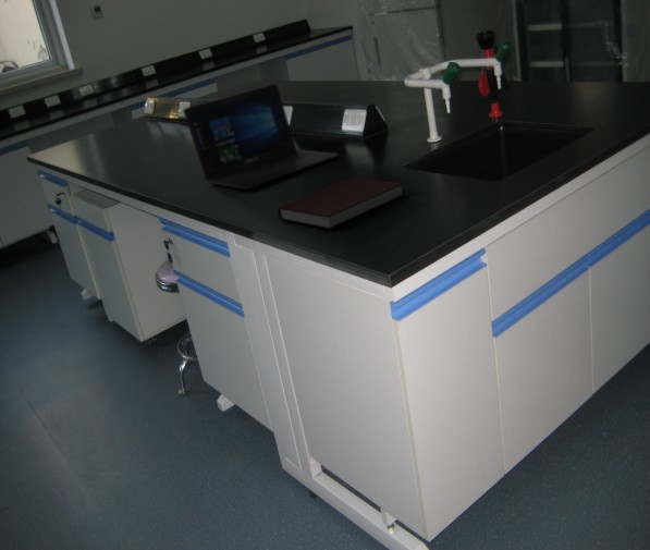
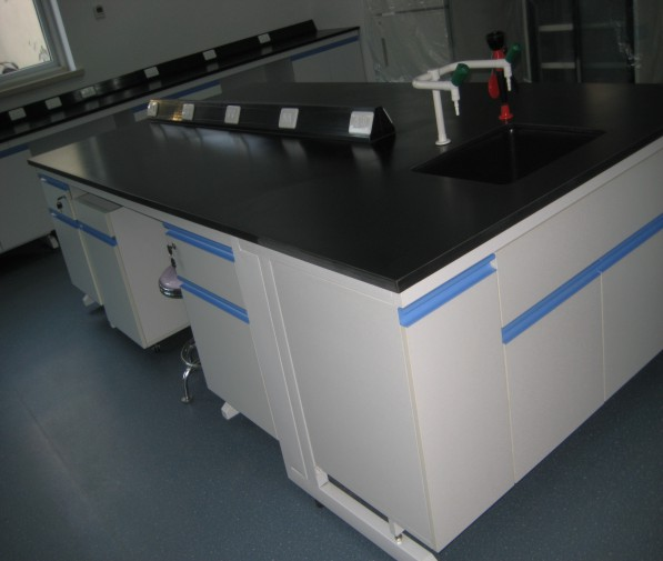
- laptop [182,83,341,191]
- notebook [277,176,406,230]
